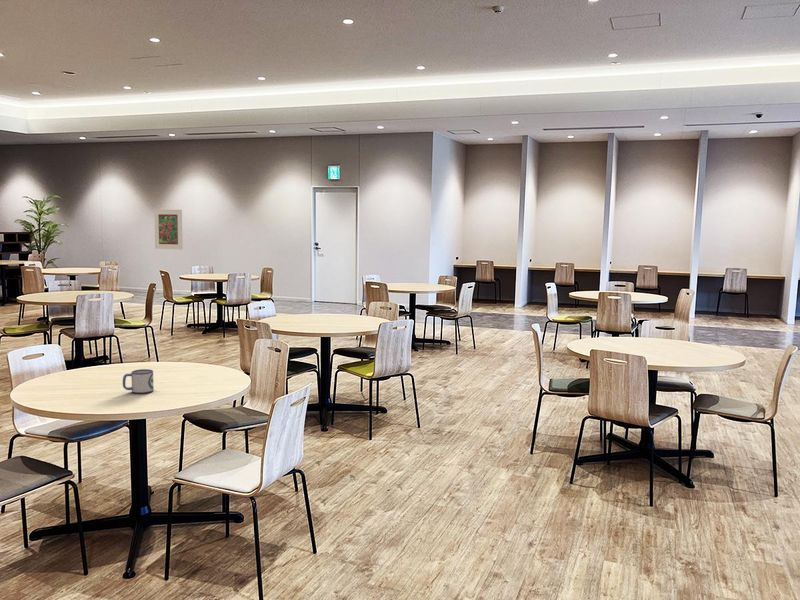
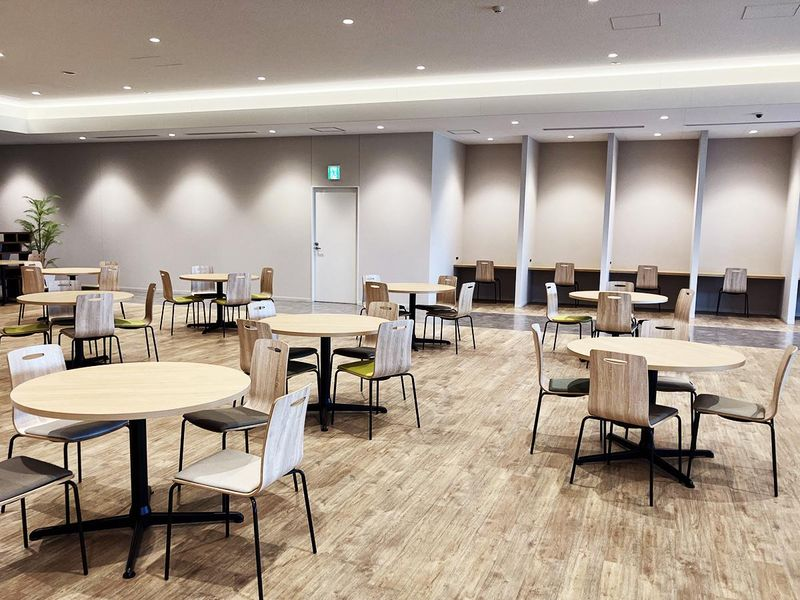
- mug [122,368,155,395]
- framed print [153,209,183,250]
